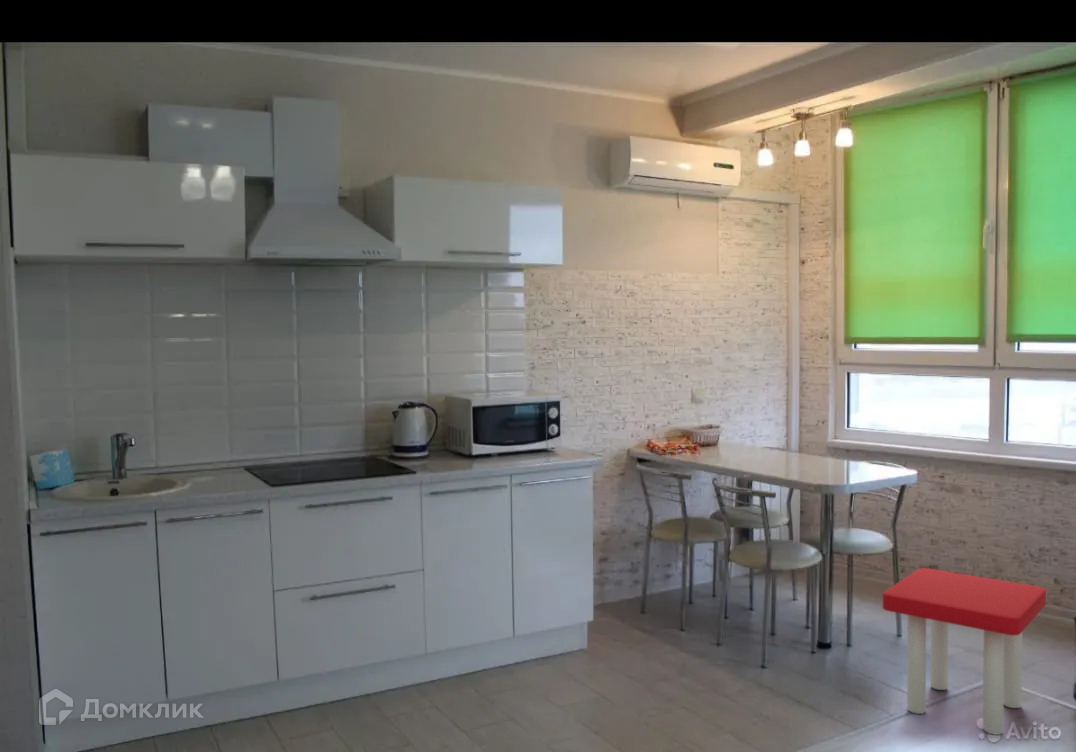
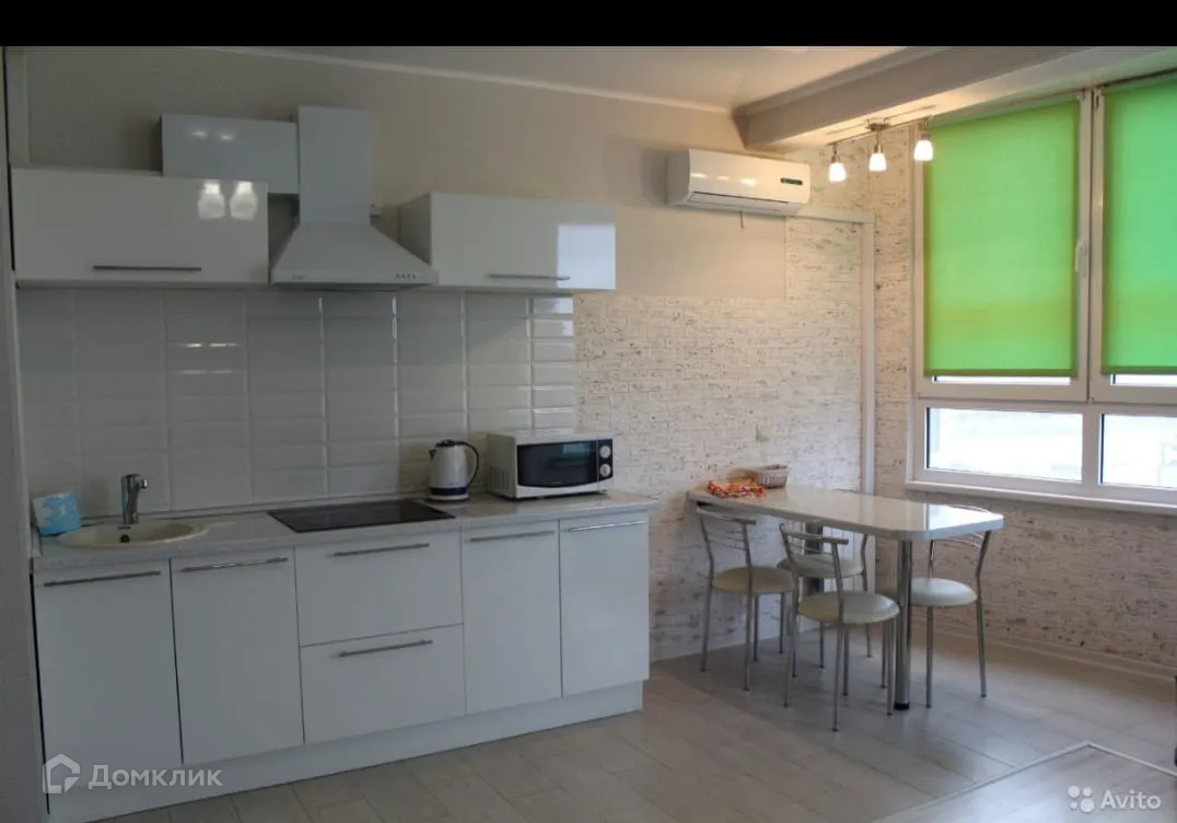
- stool [882,567,1047,736]
